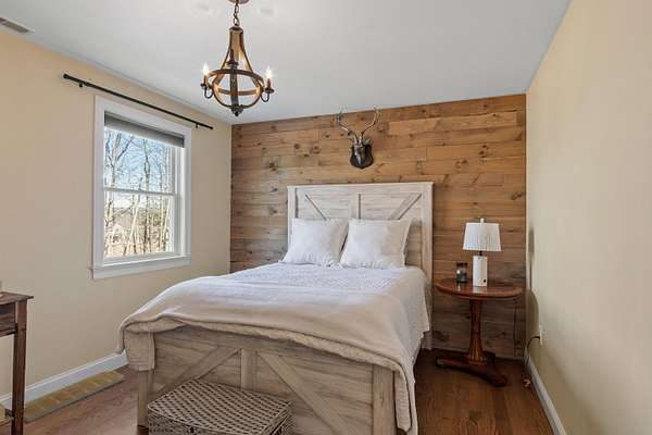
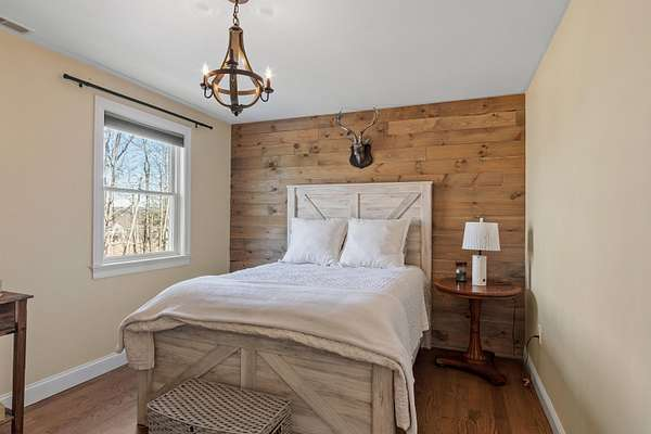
- woven basket [23,370,125,423]
